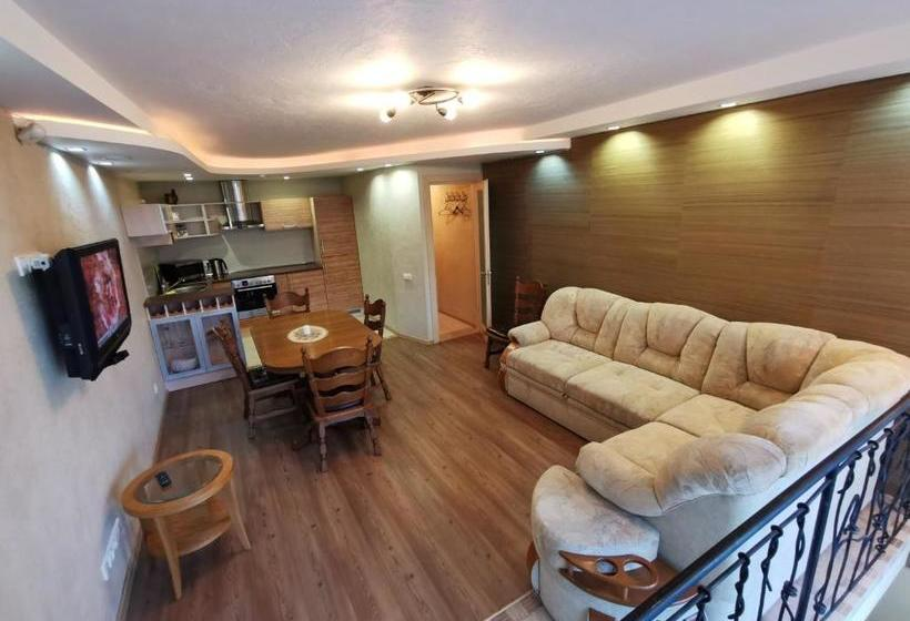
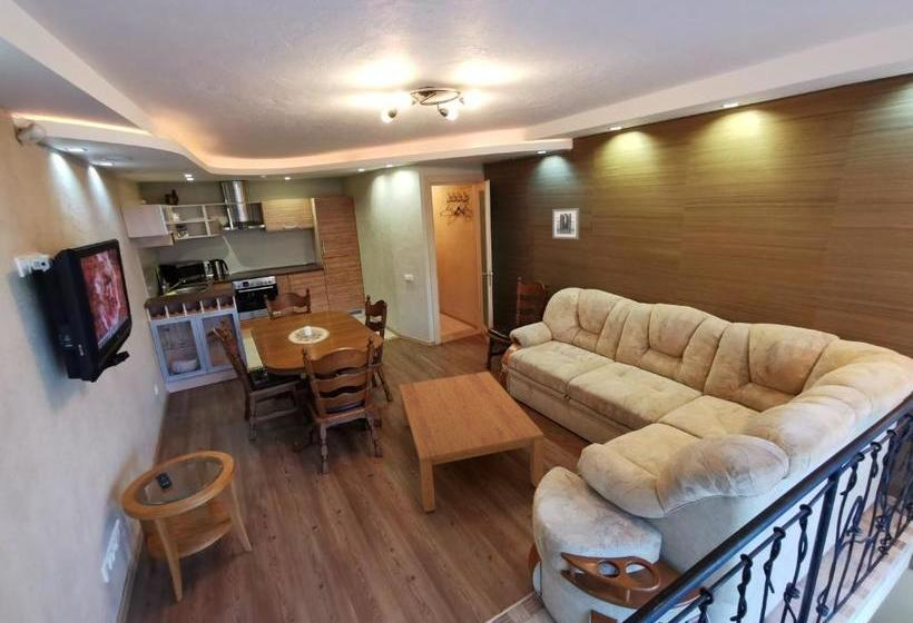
+ coffee table [397,370,546,513]
+ wall art [551,207,580,240]
